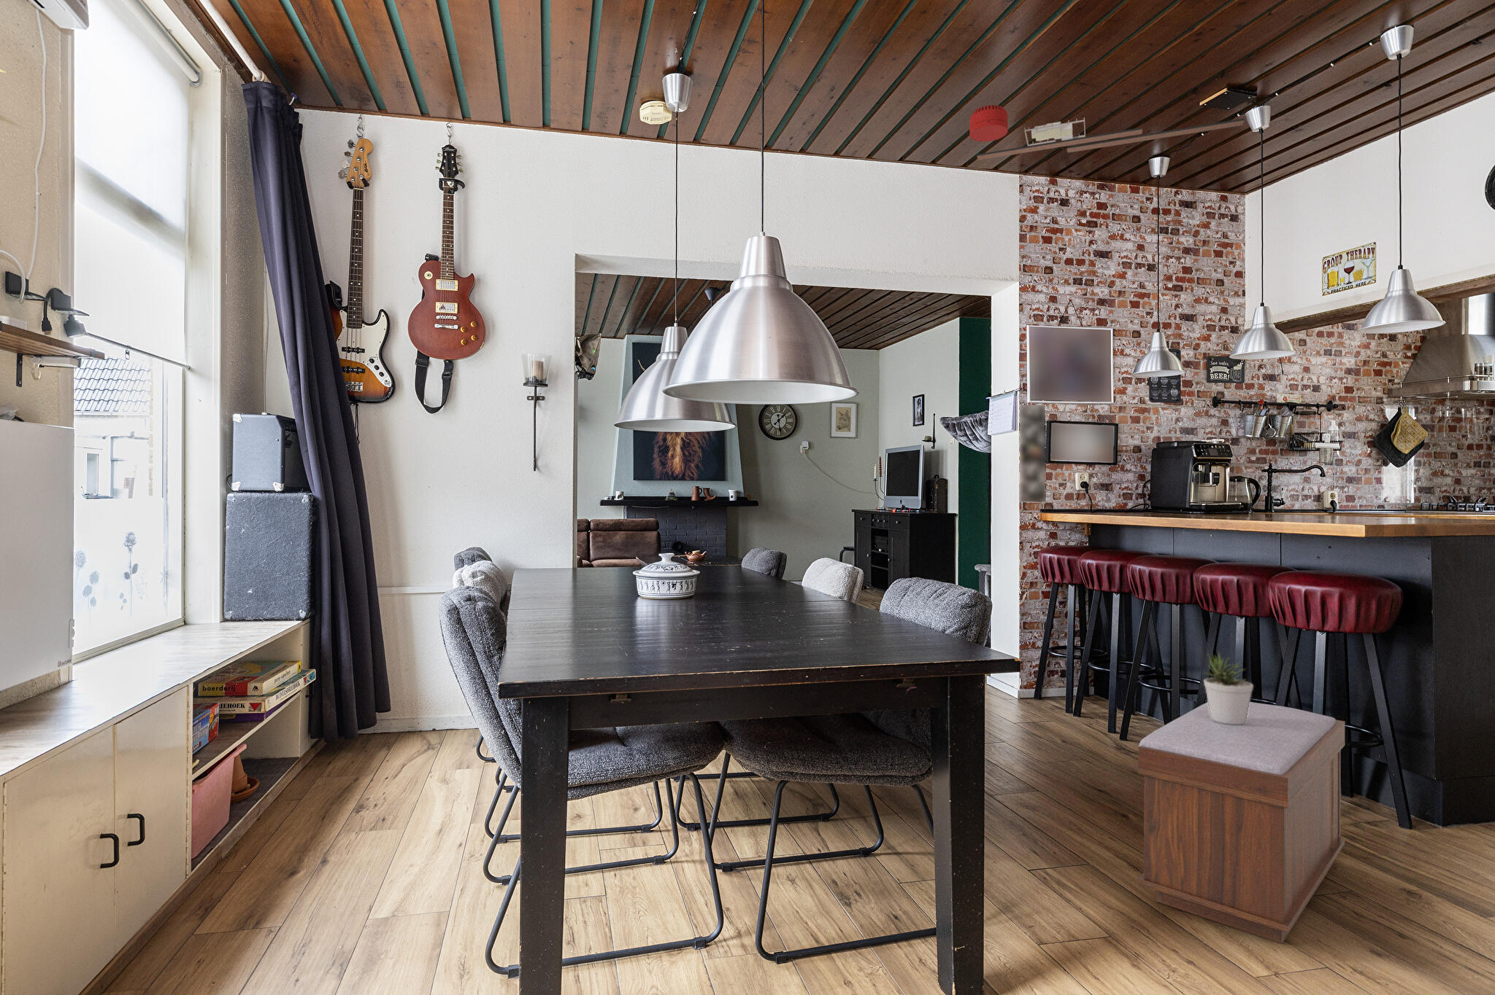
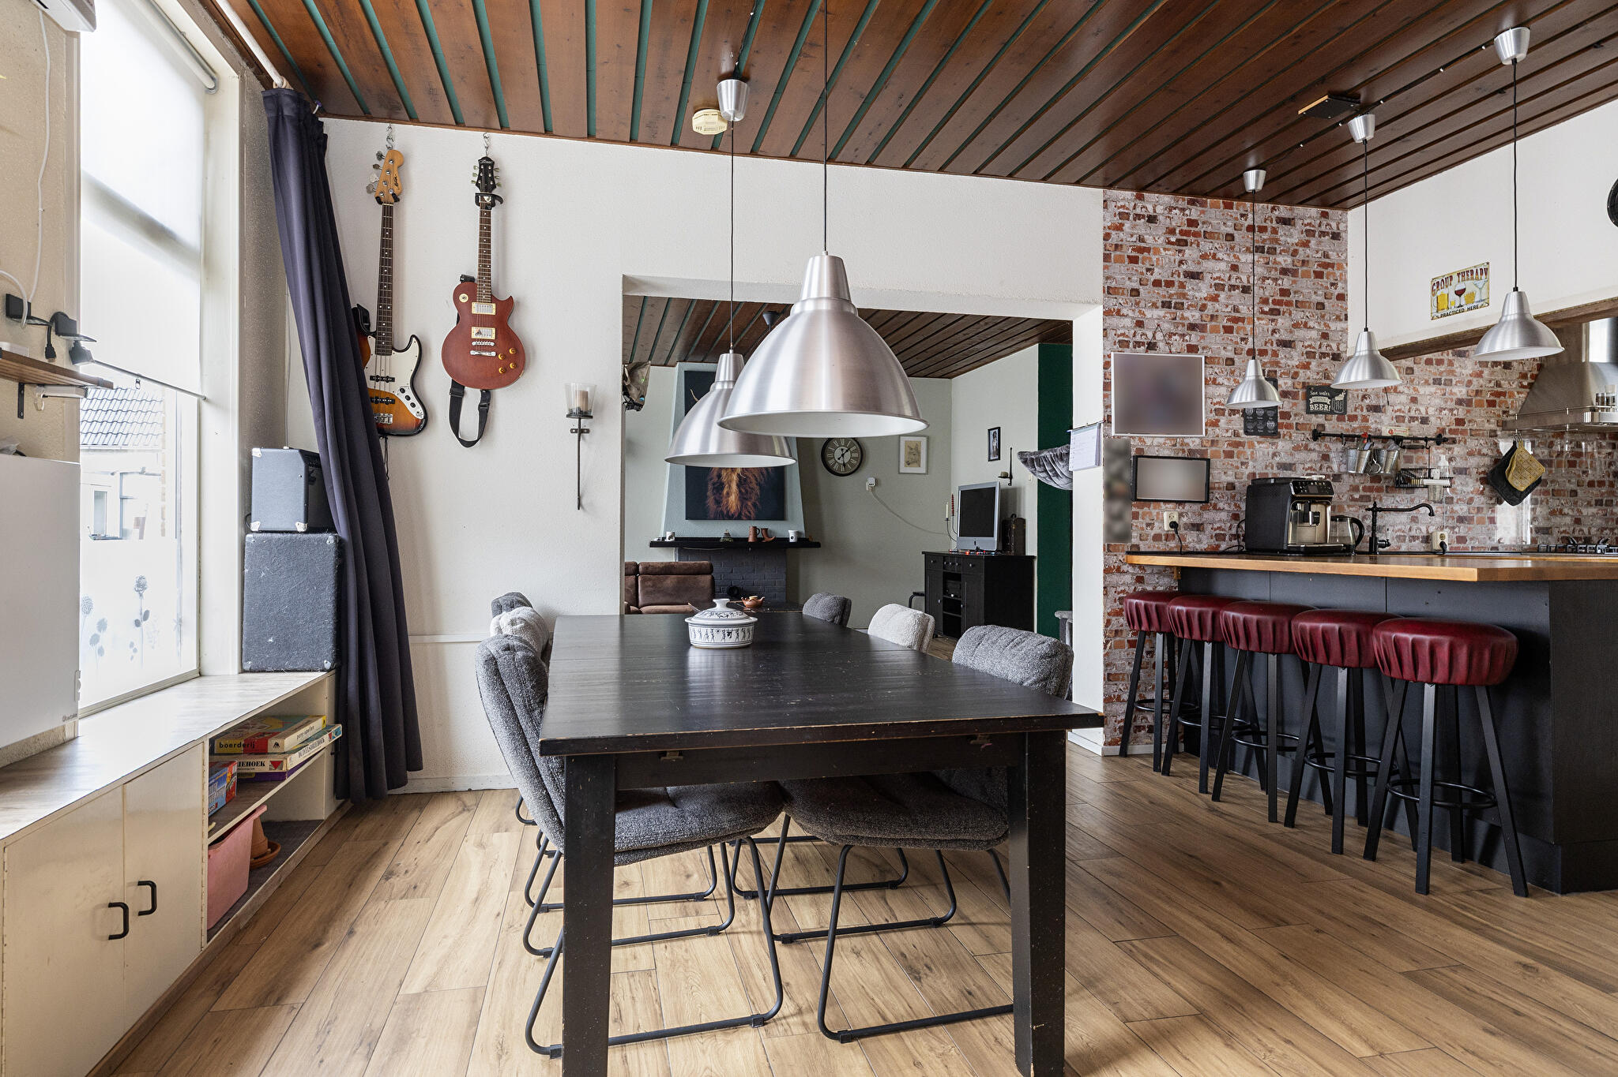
- bench [1137,701,1345,944]
- smoke detector [968,104,1009,142]
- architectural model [976,117,1245,161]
- potted plant [1203,651,1254,725]
